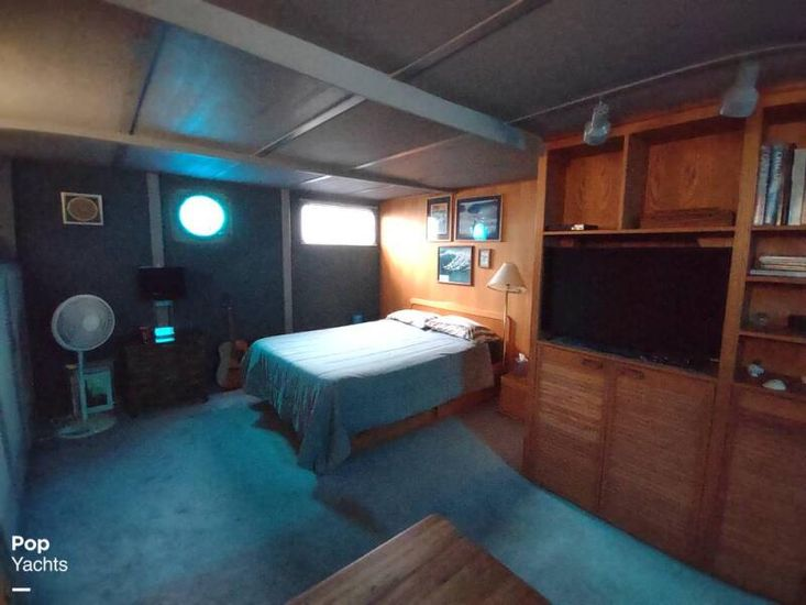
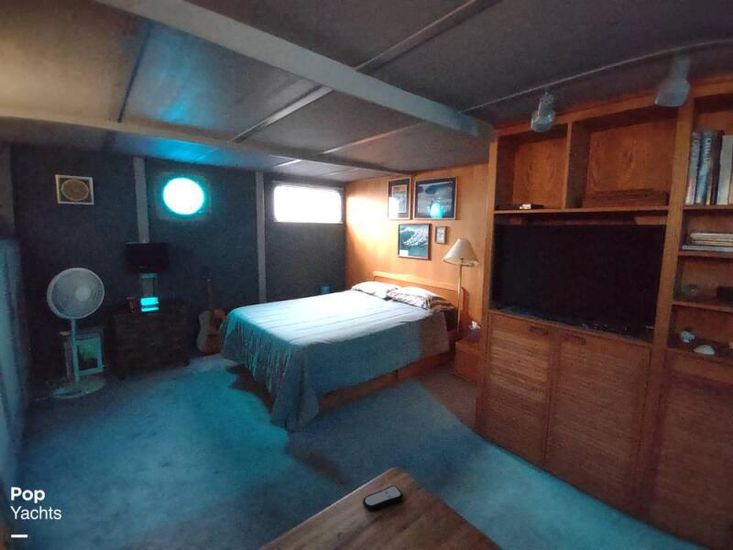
+ remote control [362,485,404,511]
